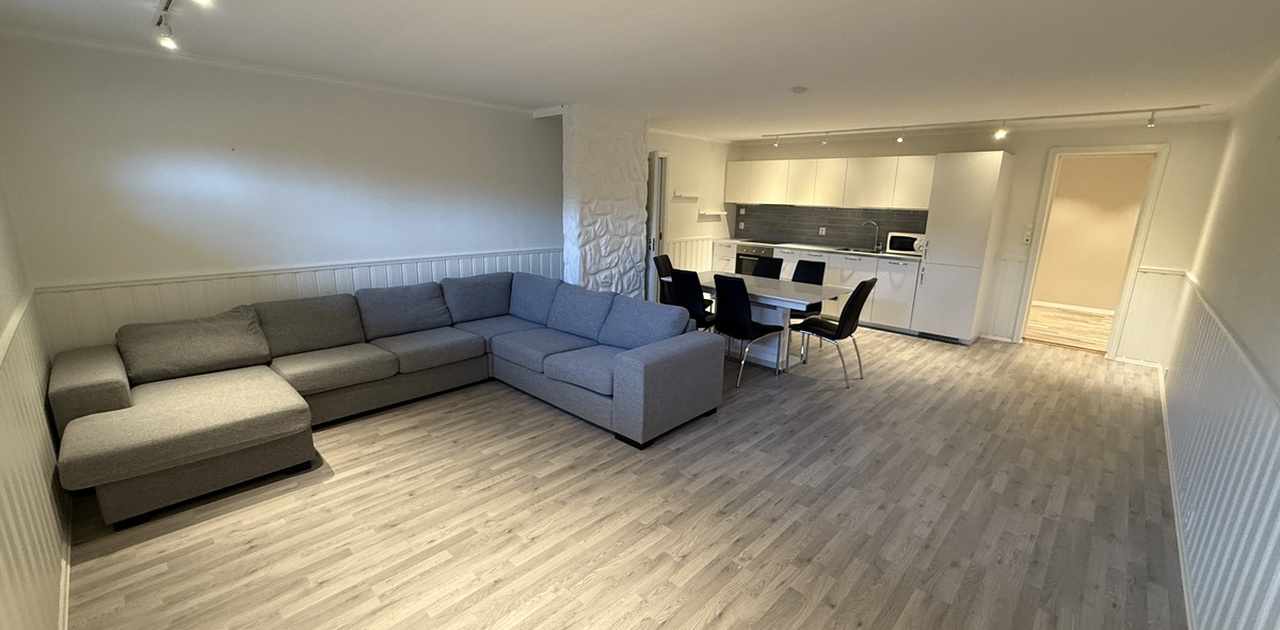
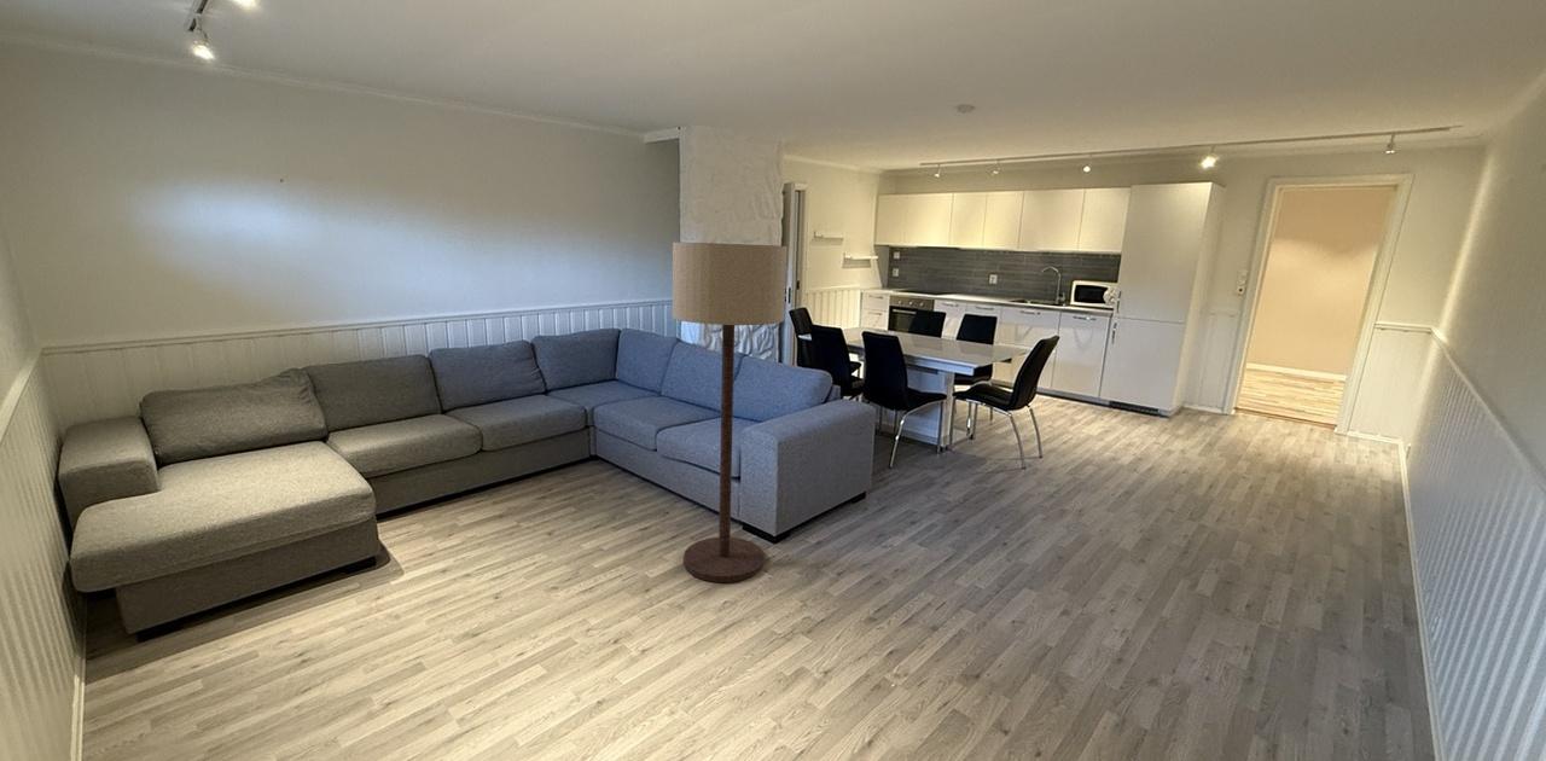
+ floor lamp [672,242,787,583]
